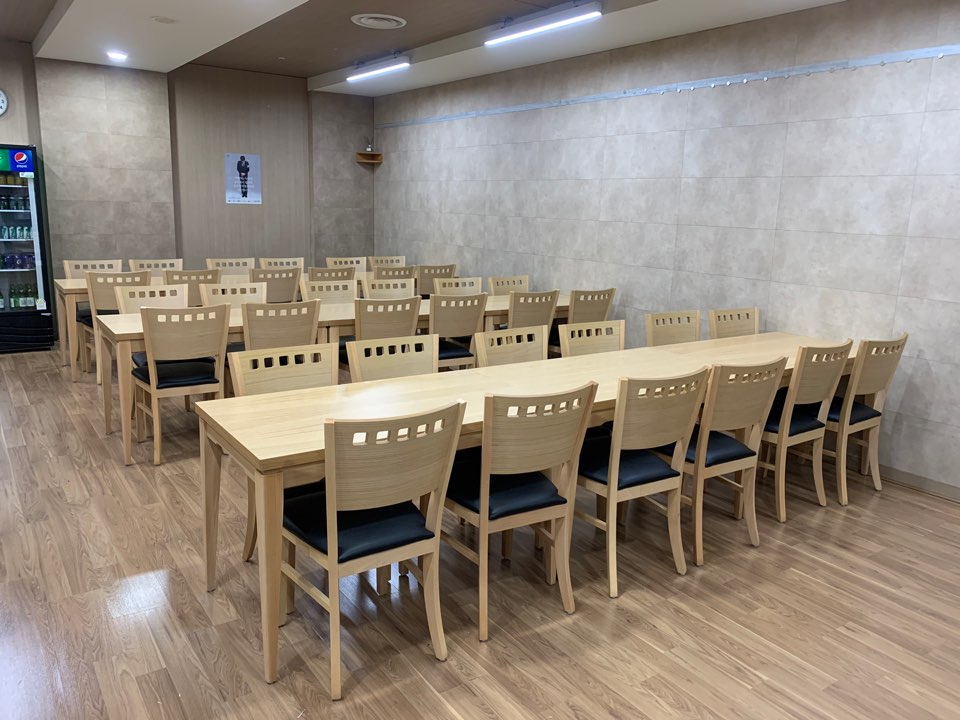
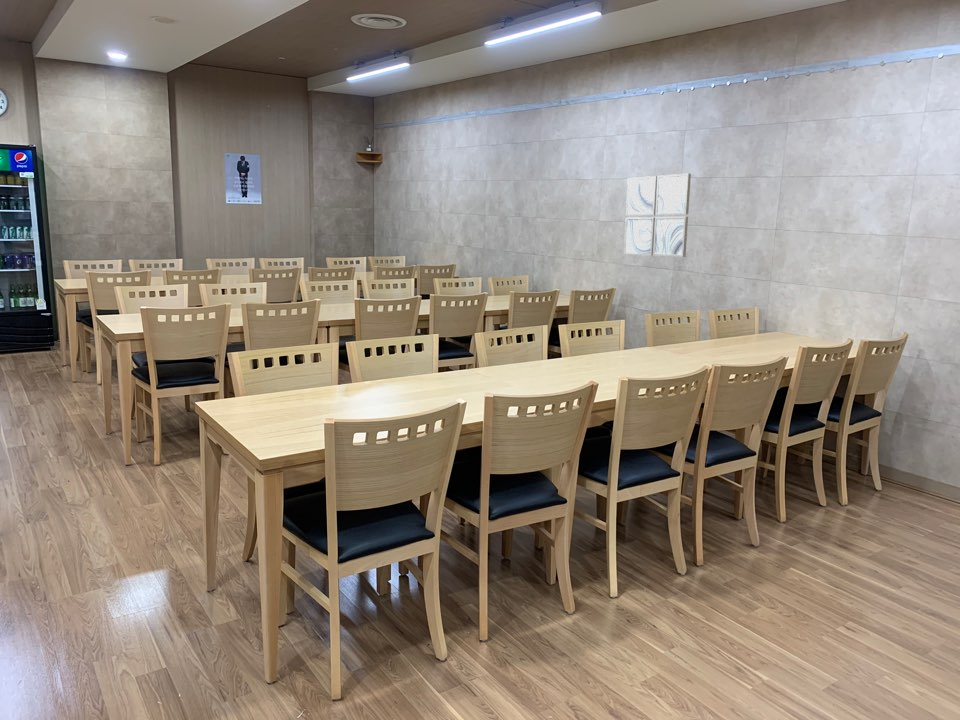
+ wall art [623,173,692,258]
